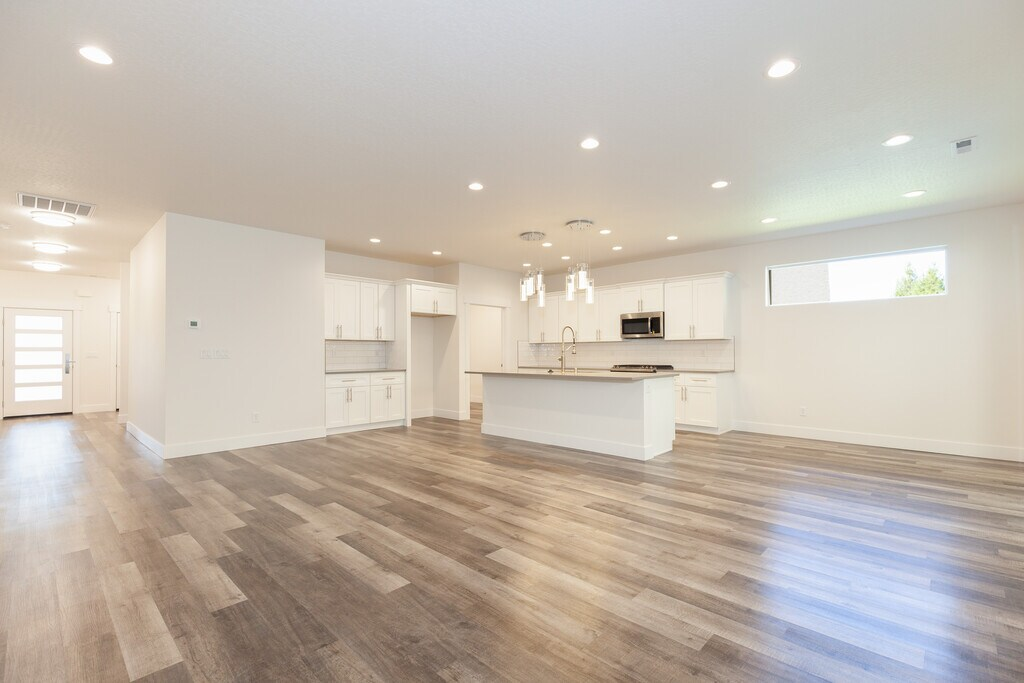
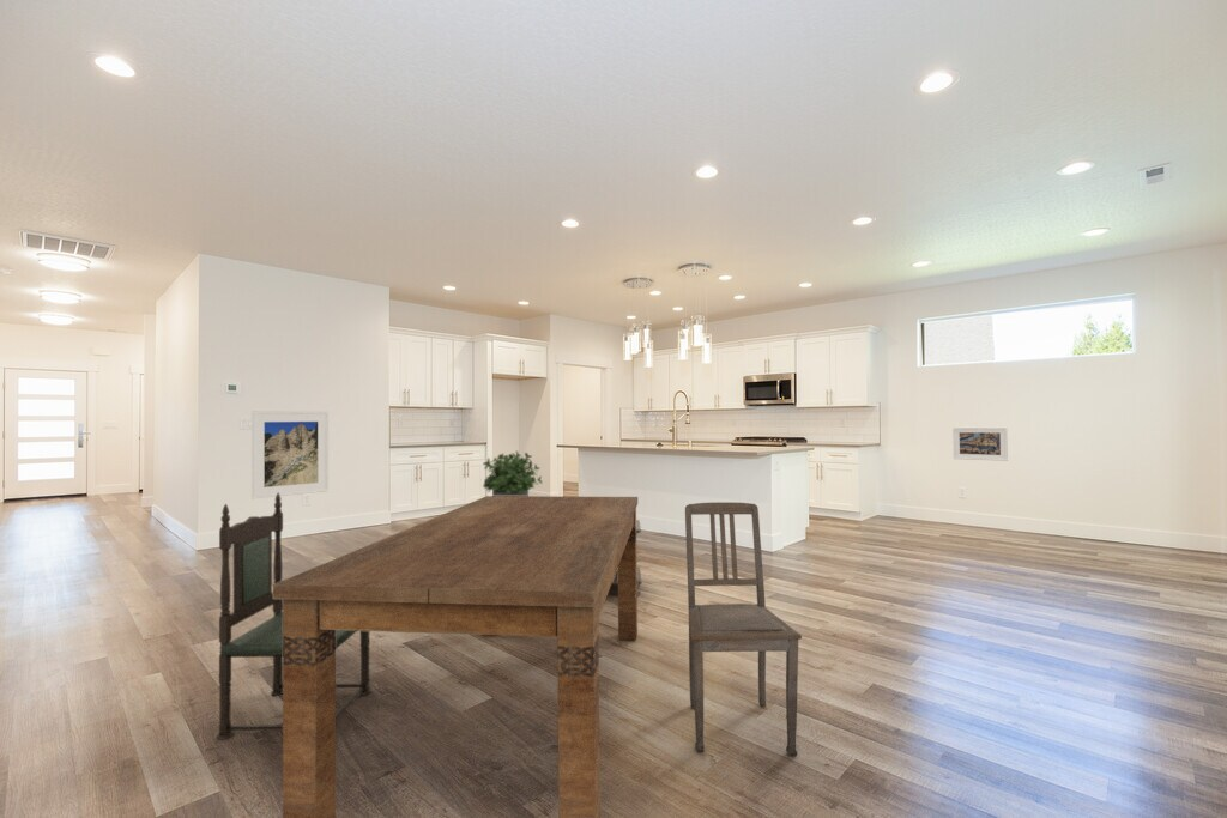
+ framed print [951,426,1009,462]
+ dining table [272,495,639,818]
+ dining chair [216,493,373,741]
+ potted plant [482,449,543,496]
+ dining chair [684,501,803,757]
+ bench [611,519,642,596]
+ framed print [250,411,330,499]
